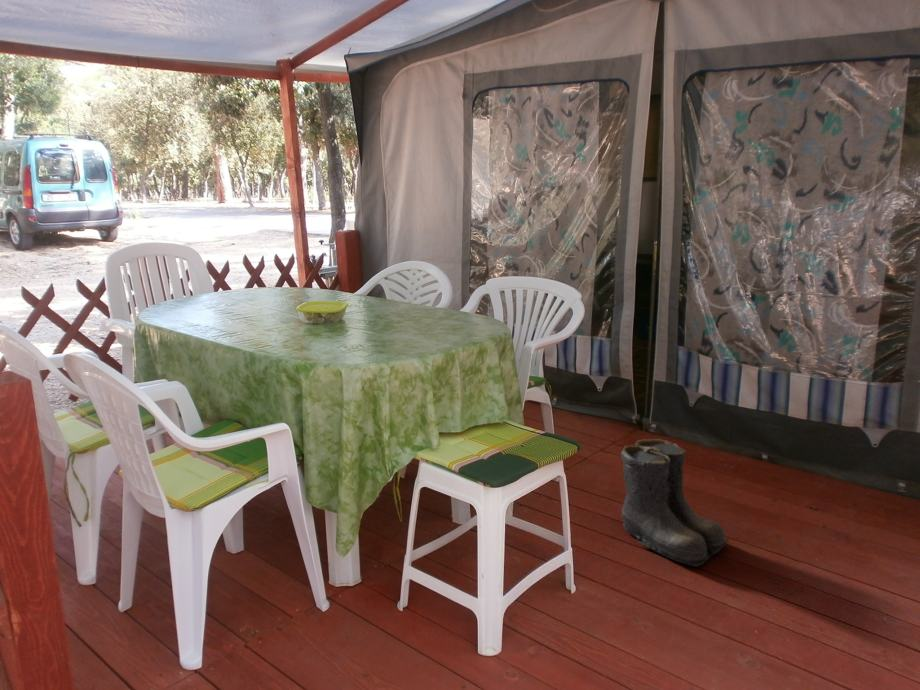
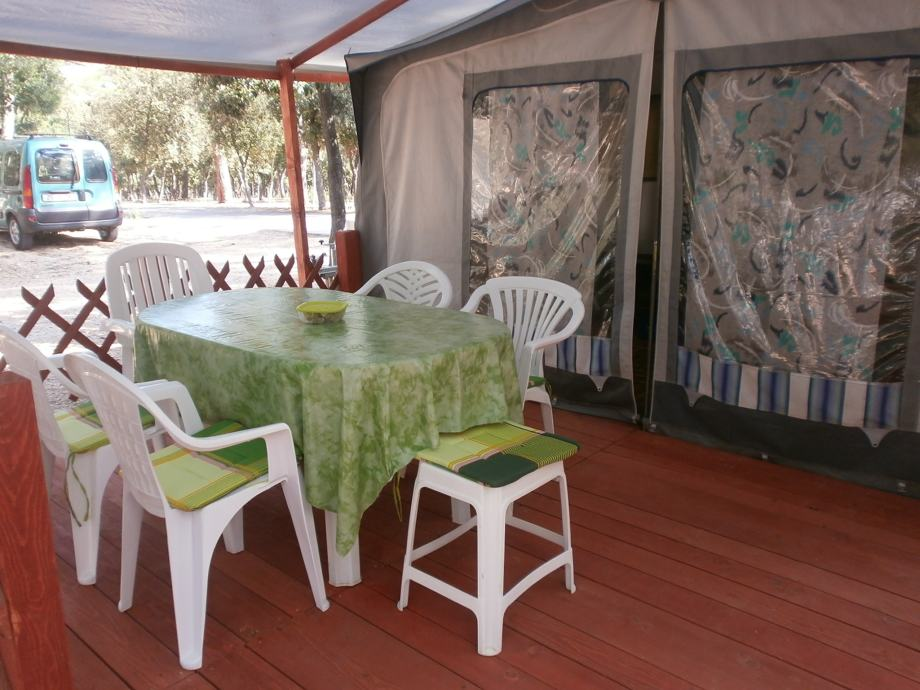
- boots [620,438,730,568]
